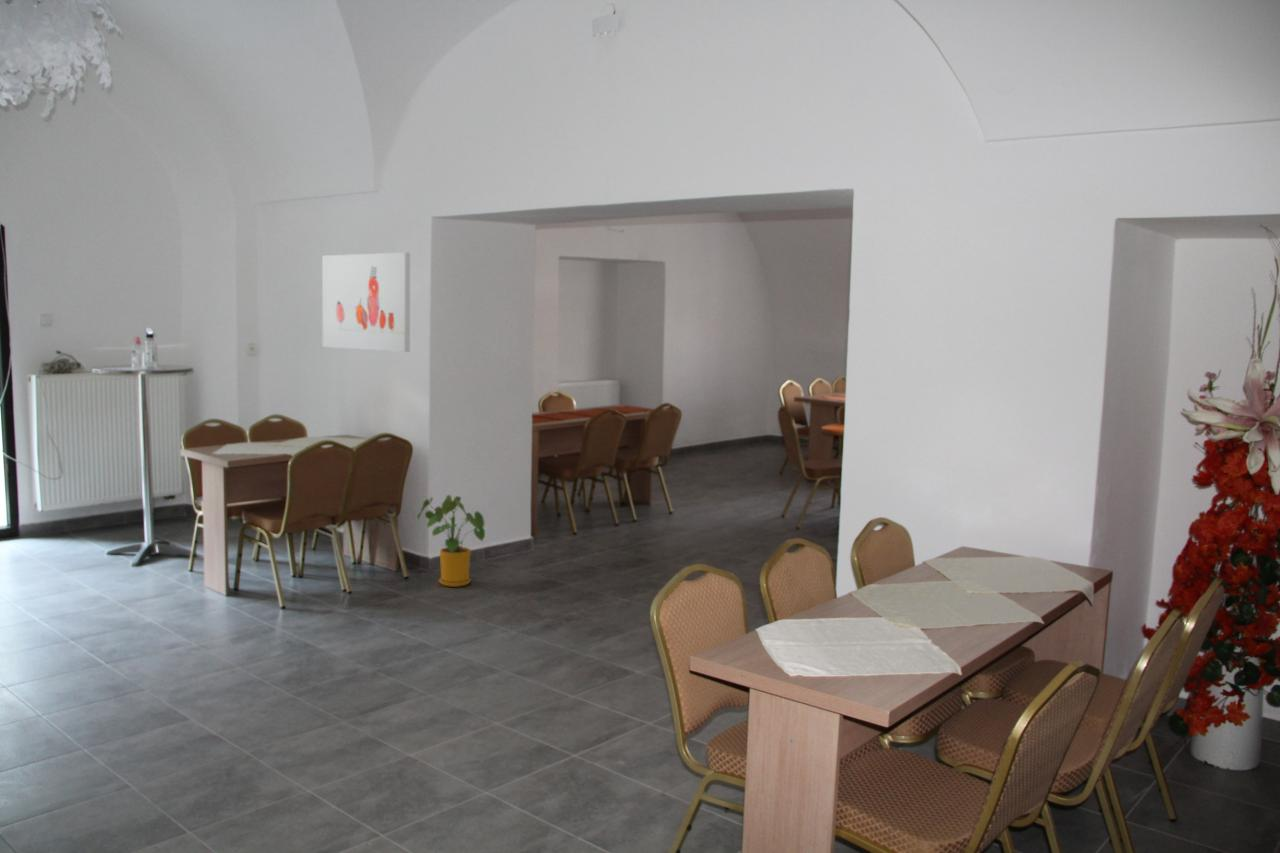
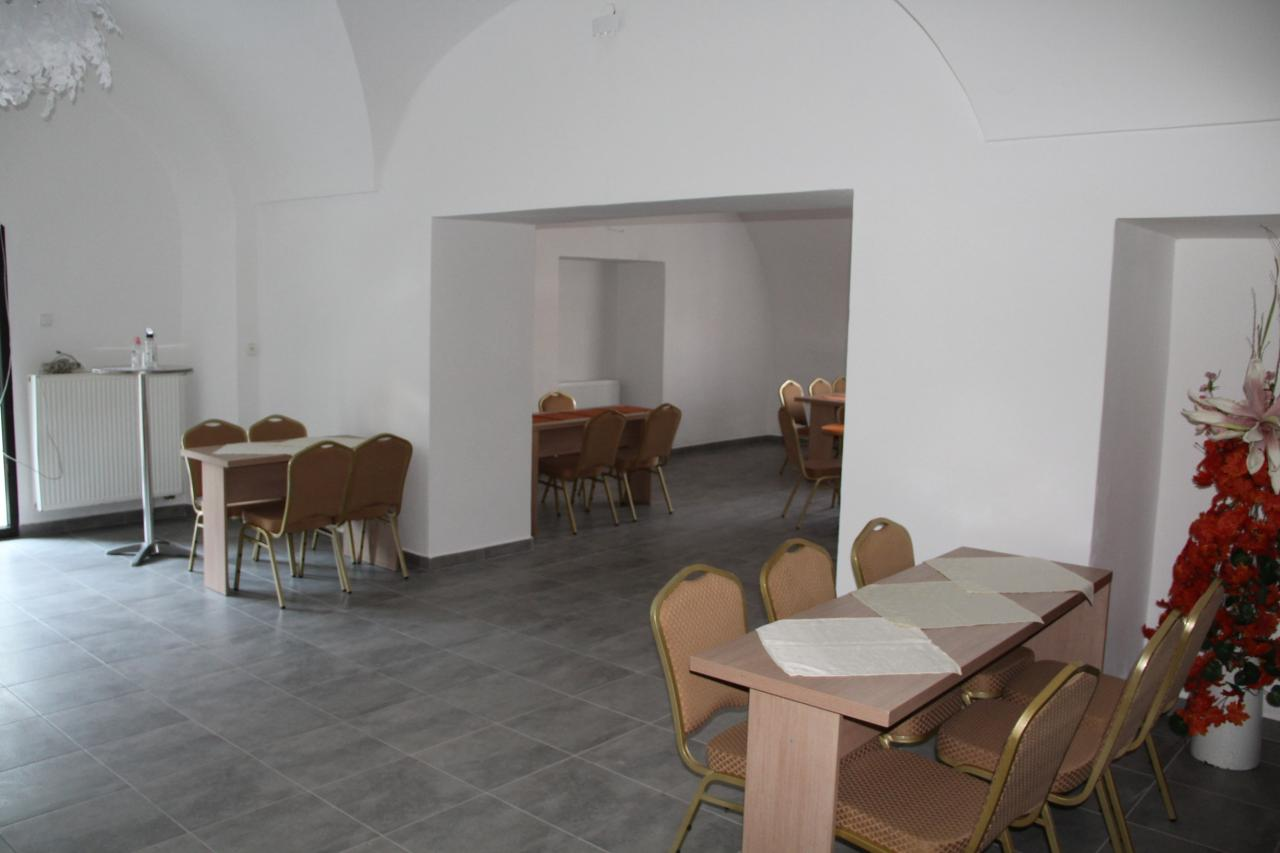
- house plant [416,494,486,588]
- wall art [321,251,411,353]
